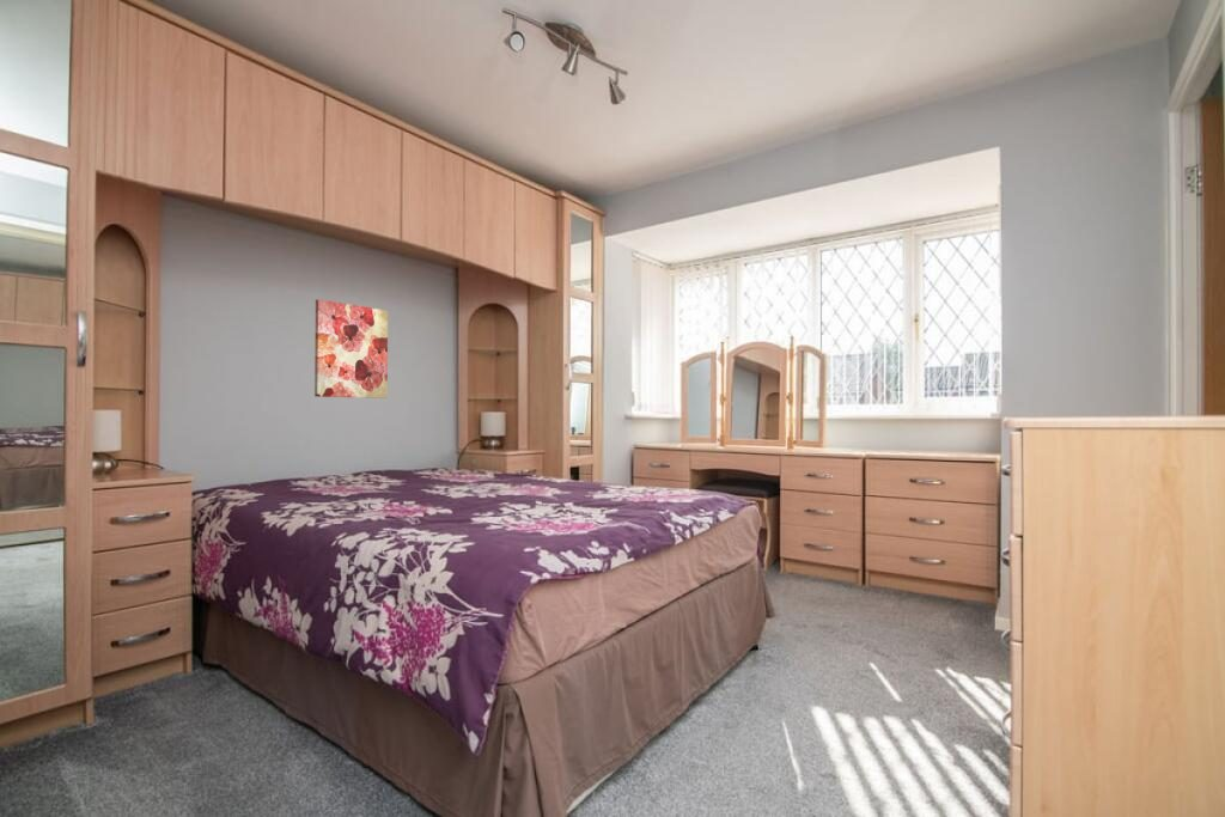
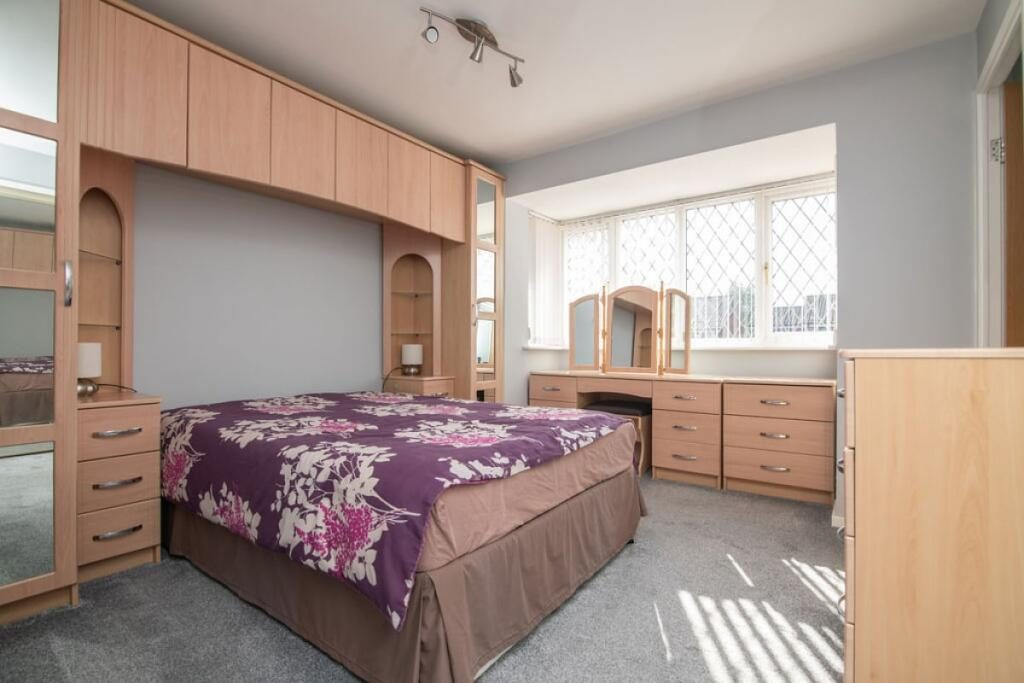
- wall art [313,298,389,400]
